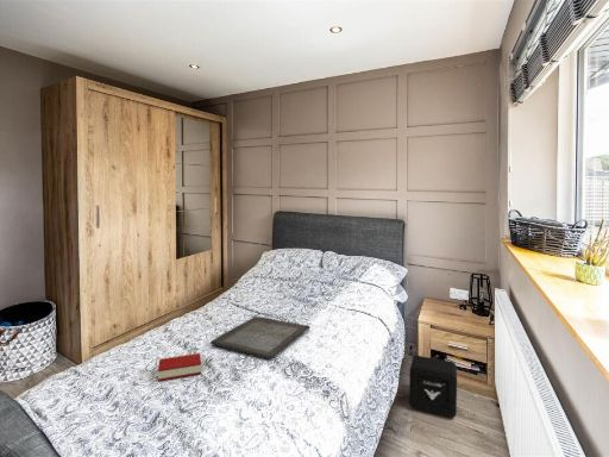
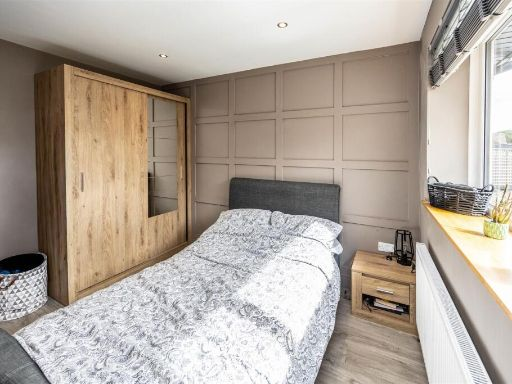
- serving tray [209,315,310,359]
- air purifier [408,355,458,418]
- book [157,352,202,382]
